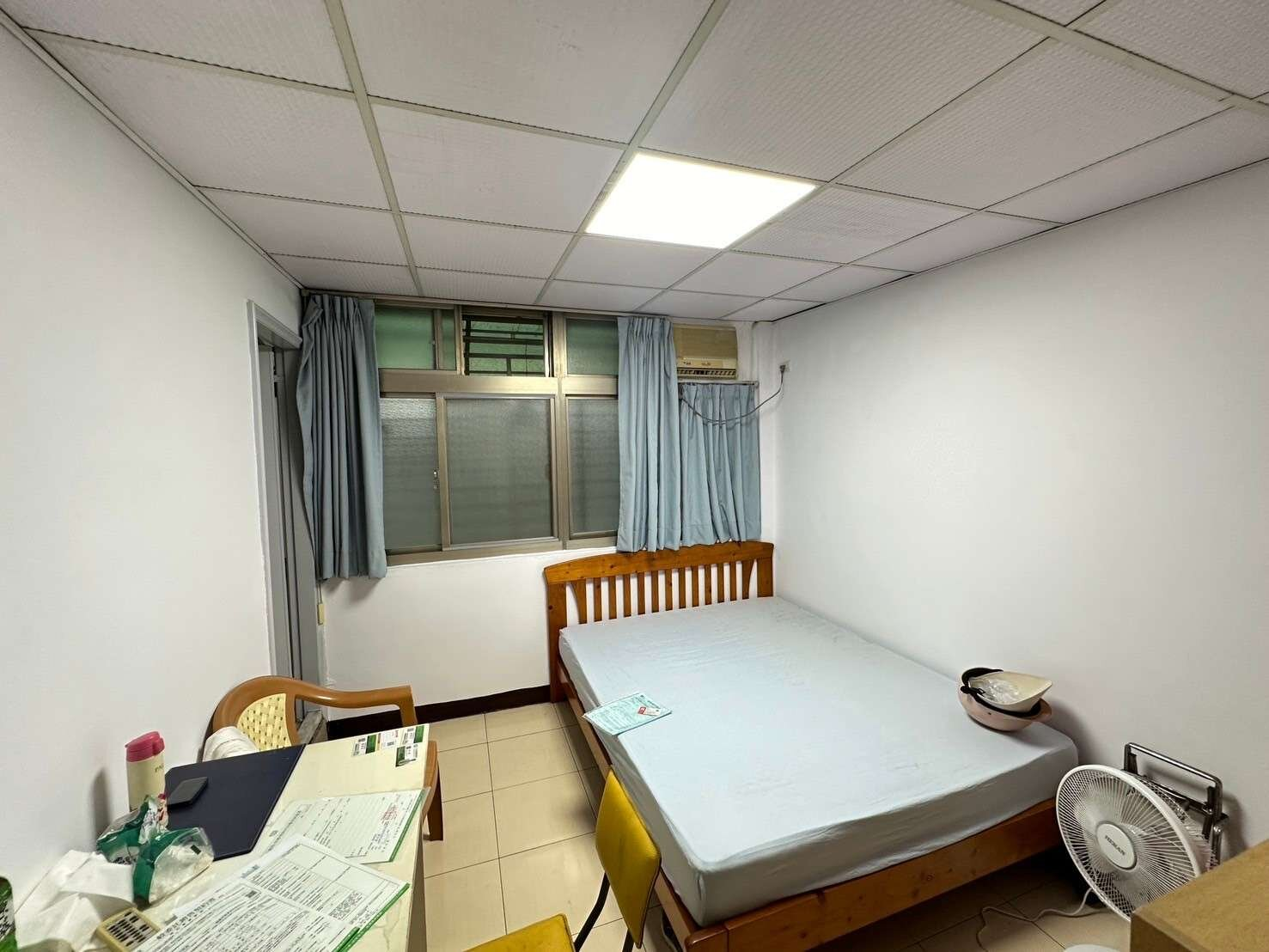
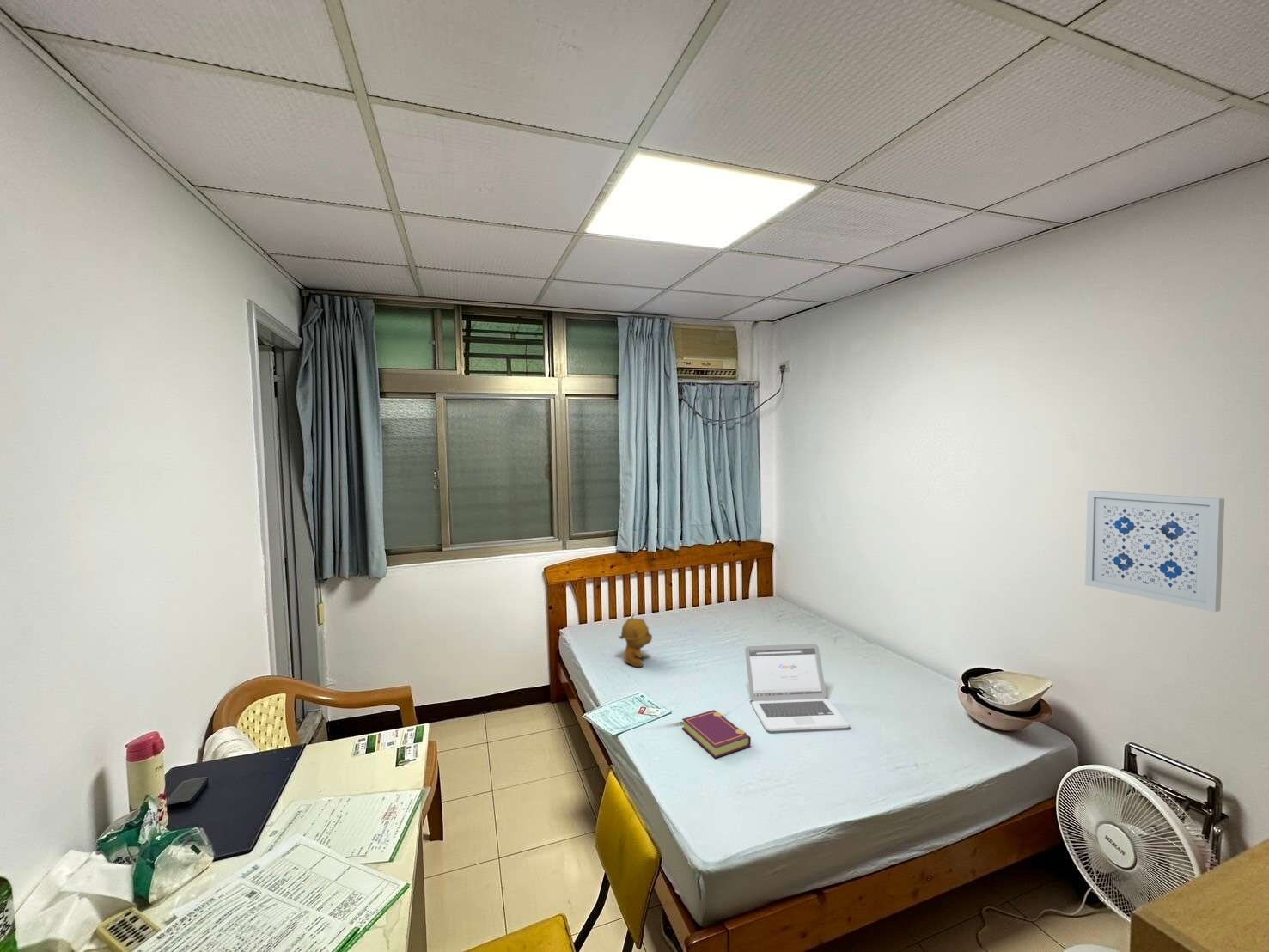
+ wall art [1084,490,1225,613]
+ laptop [744,643,851,732]
+ book [681,709,752,759]
+ stuffed bear [618,613,653,668]
